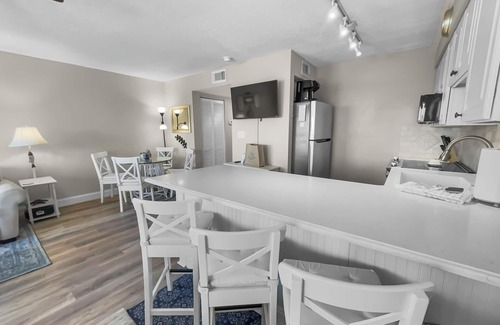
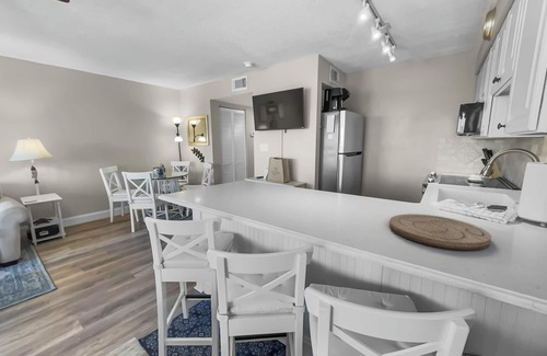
+ cutting board [388,213,492,251]
